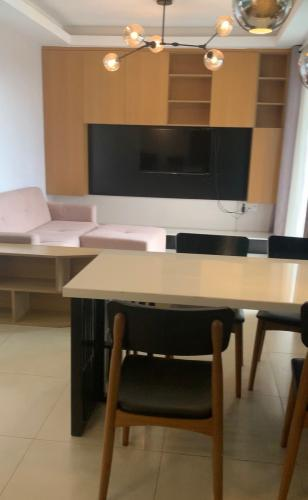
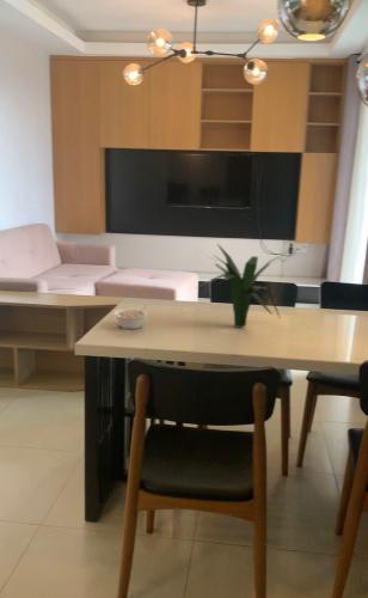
+ plant [195,243,292,330]
+ legume [112,304,149,330]
